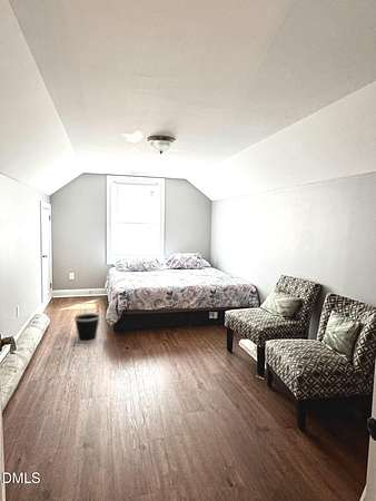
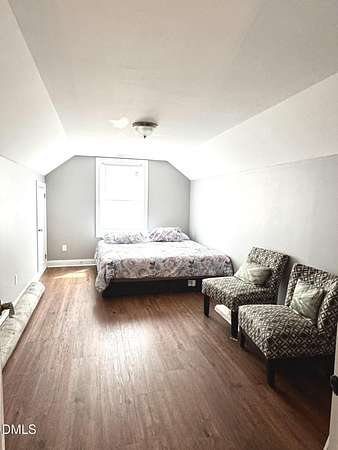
- wastebasket [73,312,101,344]
